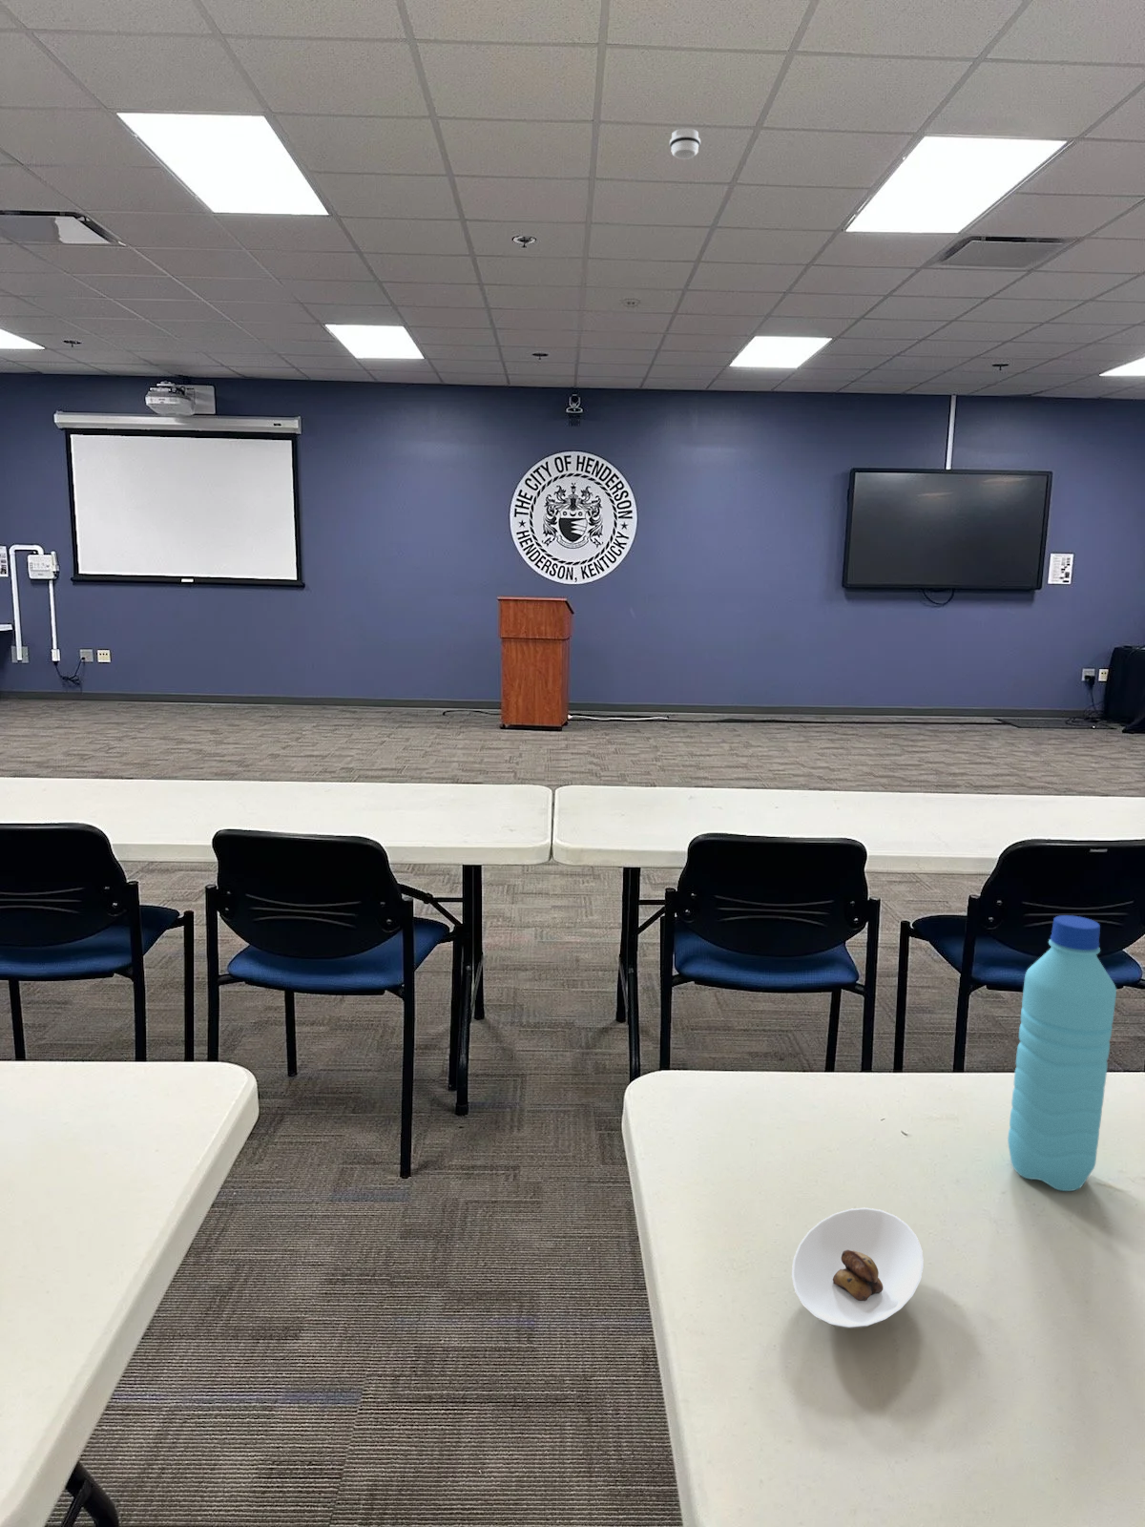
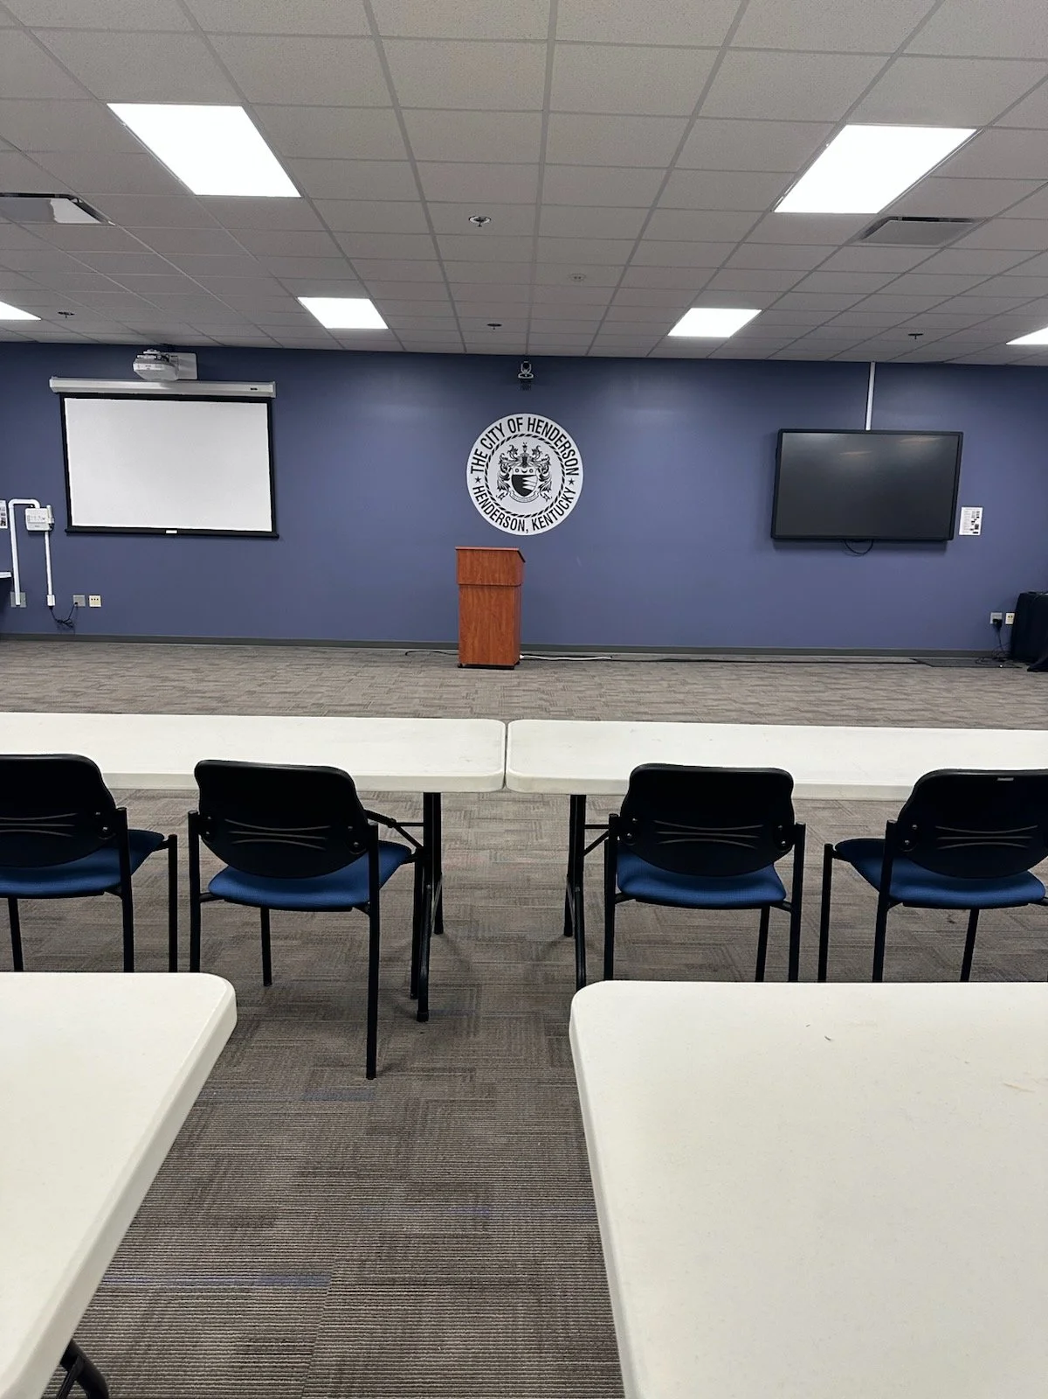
- water bottle [1007,914,1117,1192]
- smoke detector [669,127,701,160]
- saucer [791,1207,925,1330]
